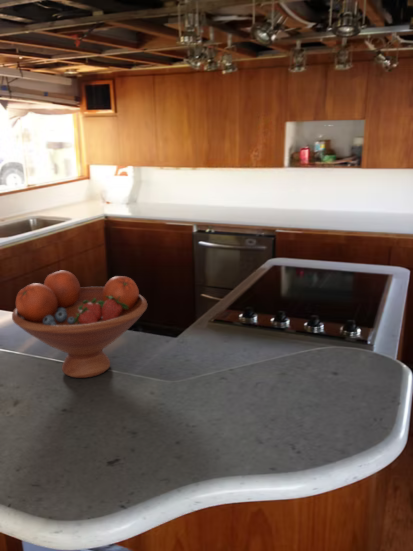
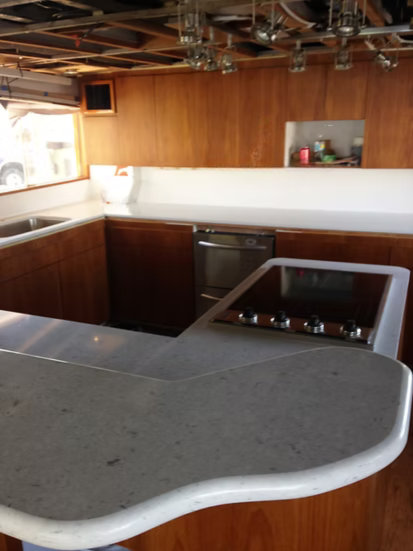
- fruit bowl [11,270,148,379]
